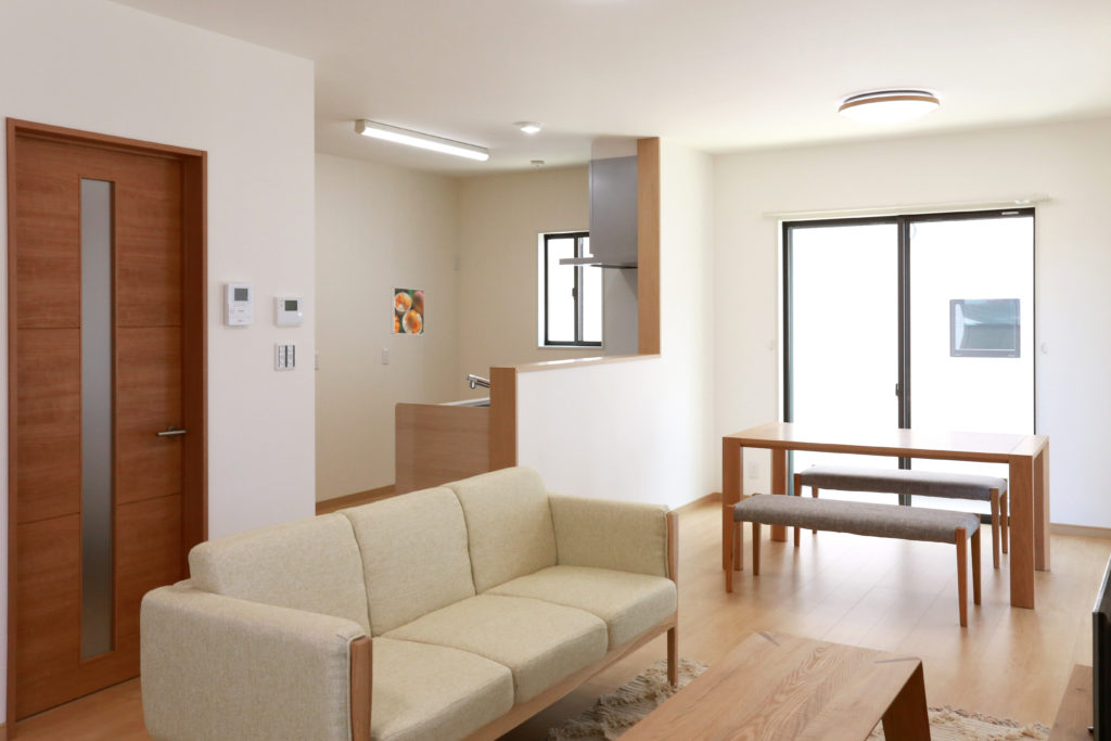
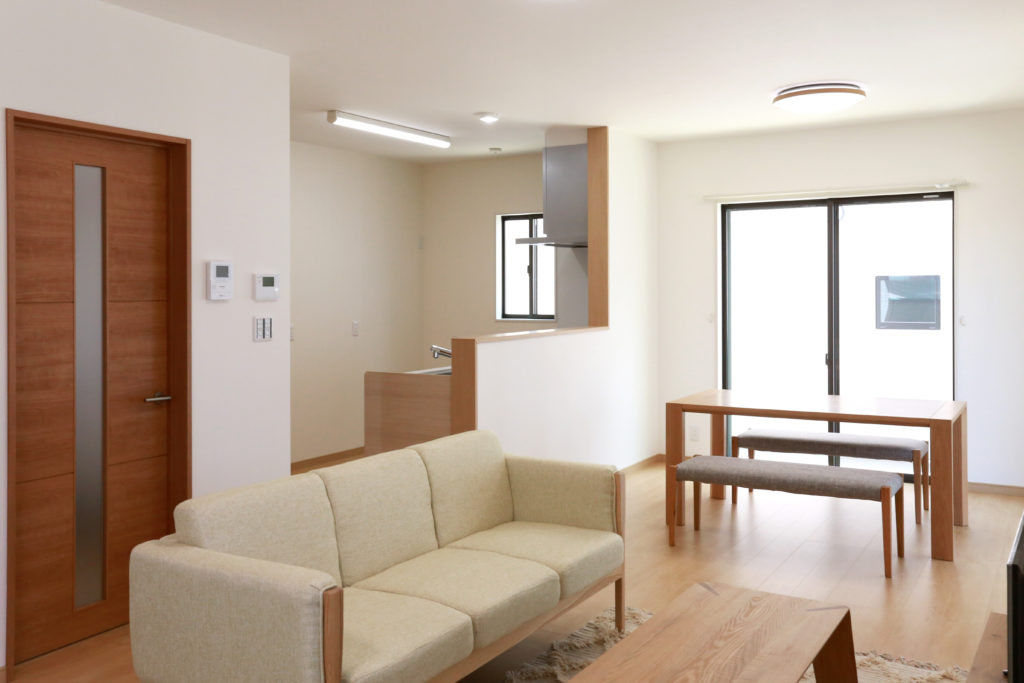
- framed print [391,286,425,336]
